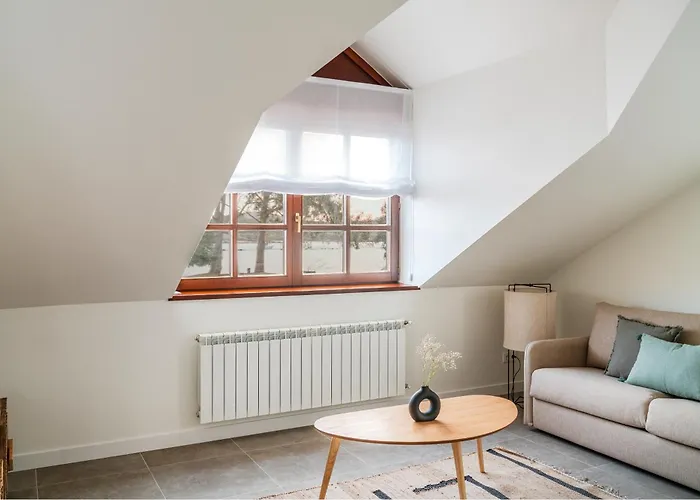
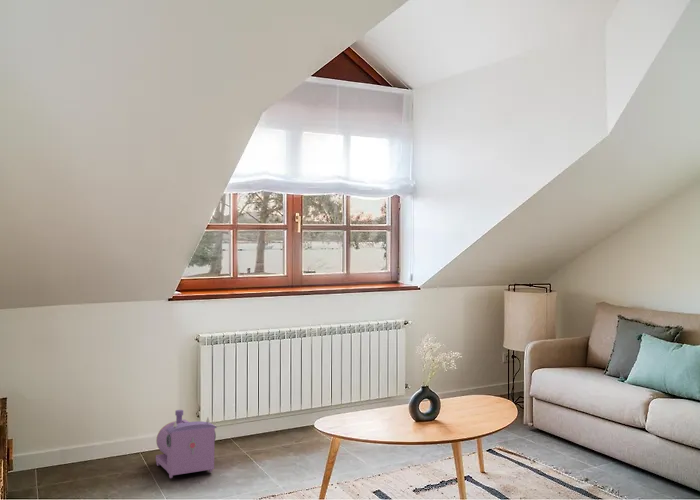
+ toy train [155,409,218,479]
